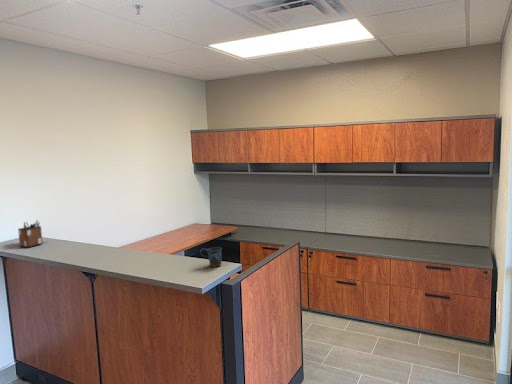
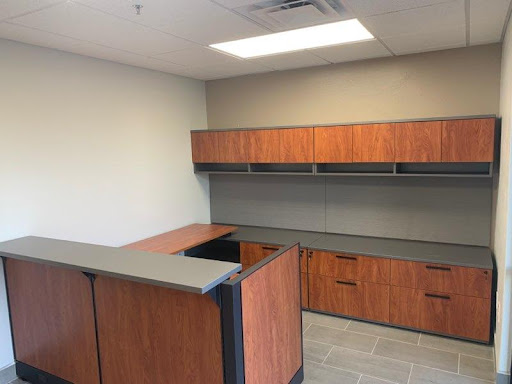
- mug [199,246,223,267]
- desk organizer [17,219,43,248]
